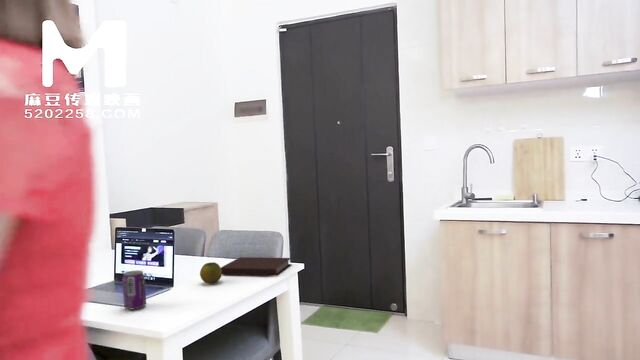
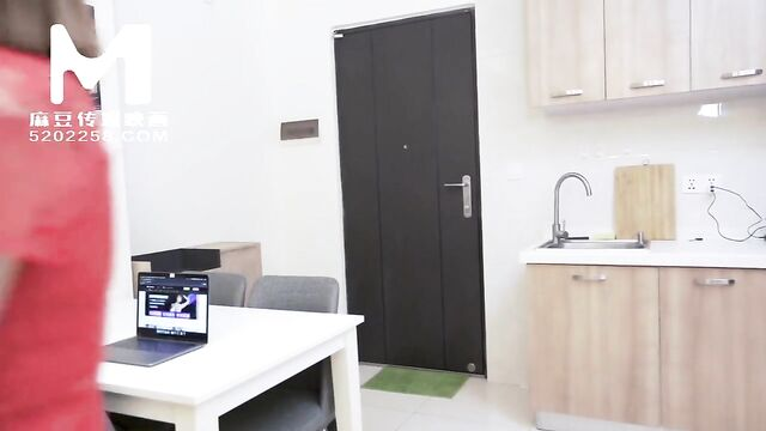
- beverage can [122,269,147,310]
- notebook [221,256,293,277]
- fruit [199,261,223,284]
